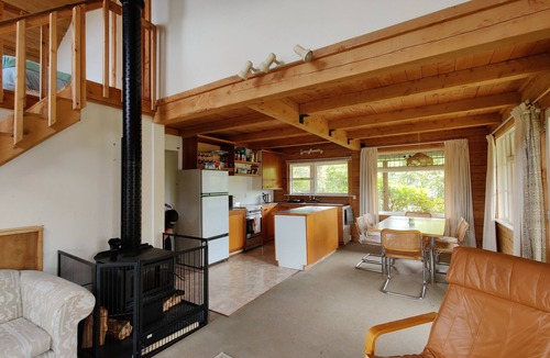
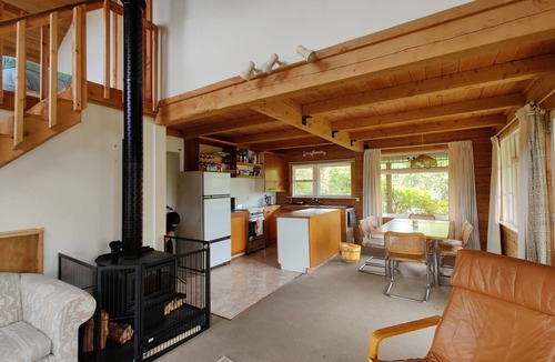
+ bucket [339,242,362,263]
